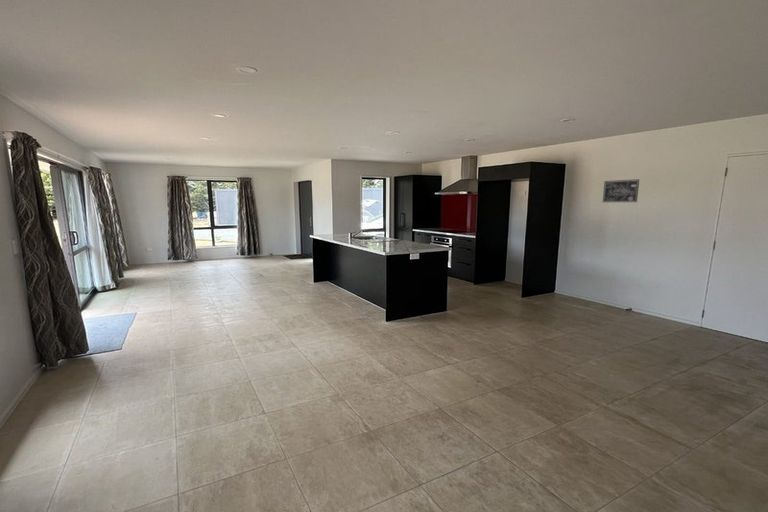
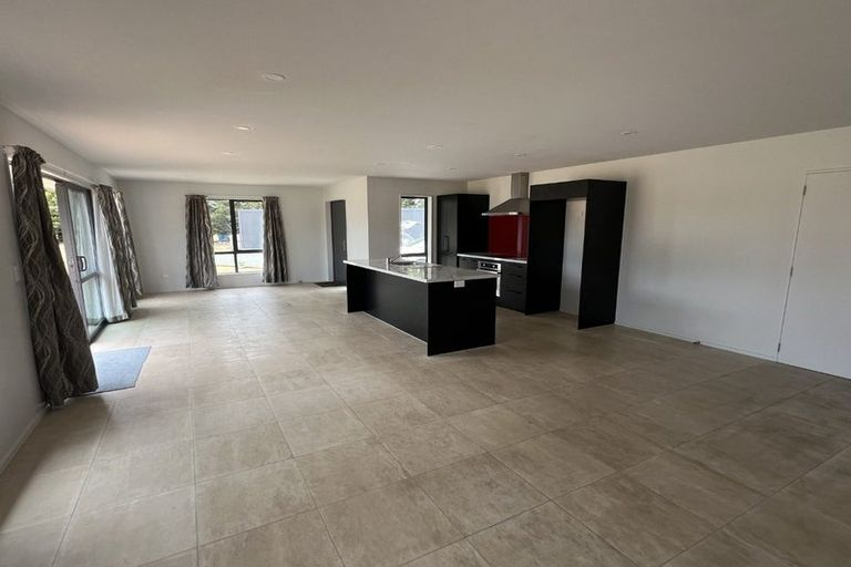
- wall art [602,178,640,203]
